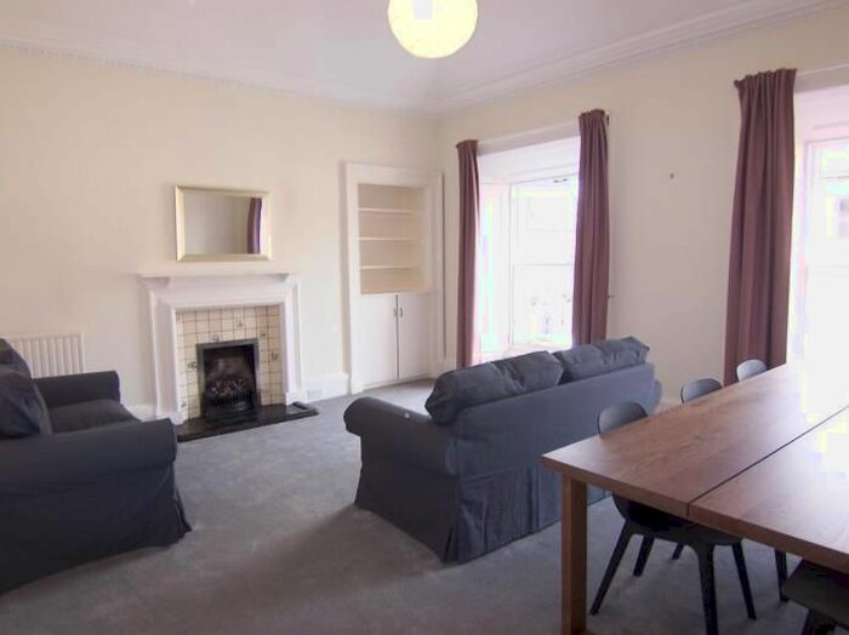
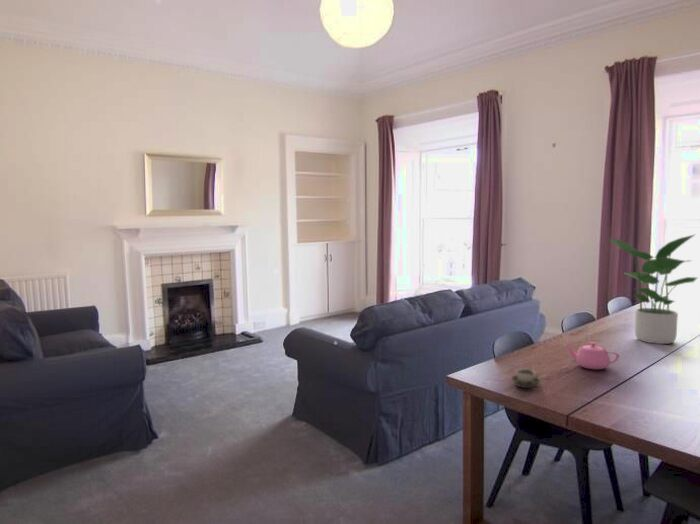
+ teapot [564,341,620,370]
+ potted plant [608,233,698,345]
+ cup [510,368,541,389]
